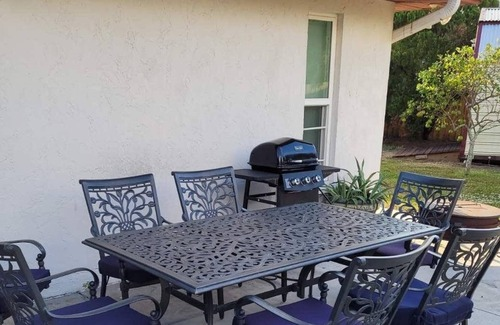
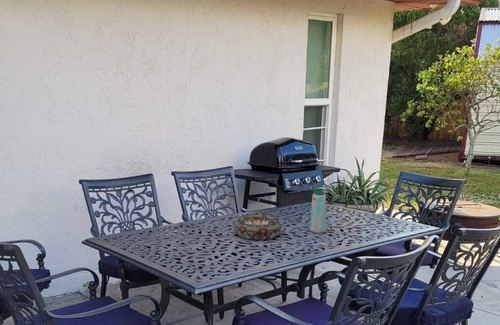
+ decorative bowl [233,213,282,241]
+ water bottle [309,185,327,234]
